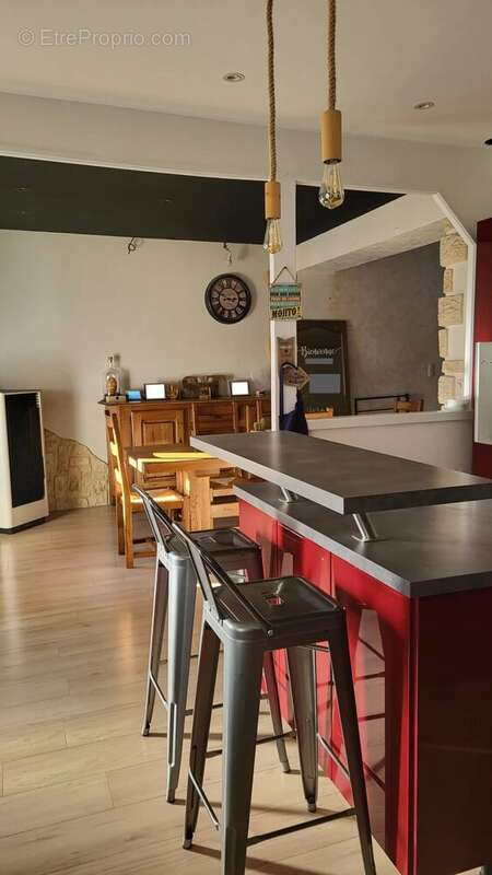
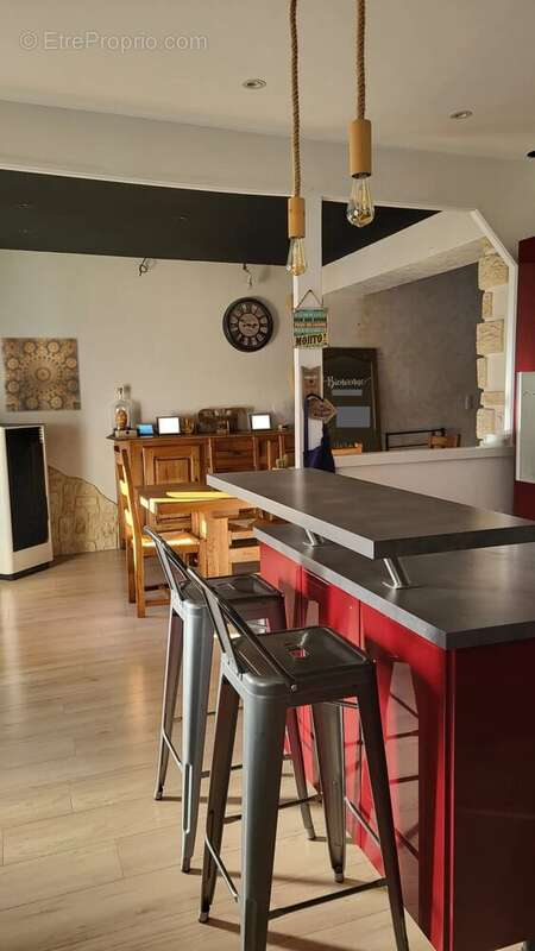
+ wall art [0,336,82,414]
